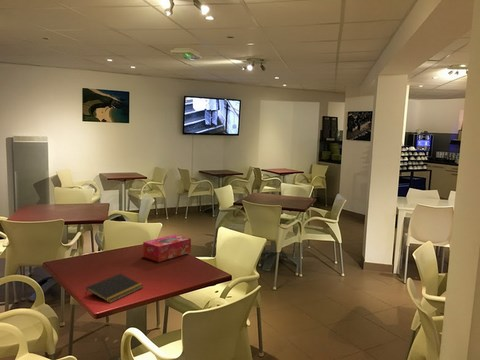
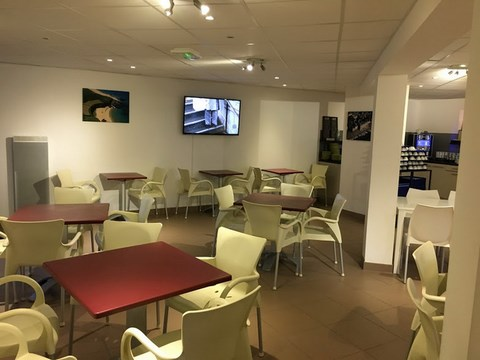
- tissue box [142,234,192,263]
- notepad [84,273,144,304]
